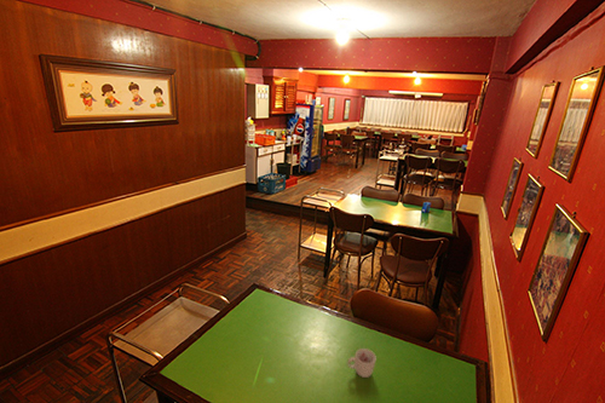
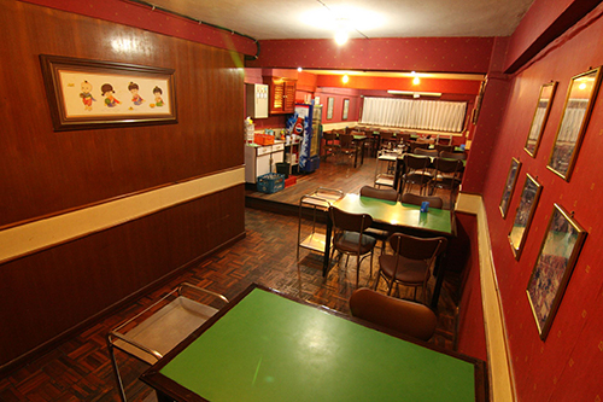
- cup [346,347,378,379]
